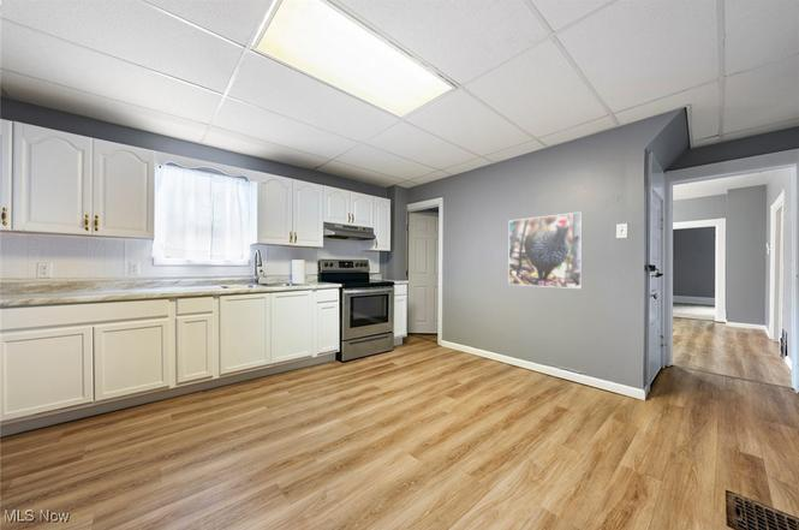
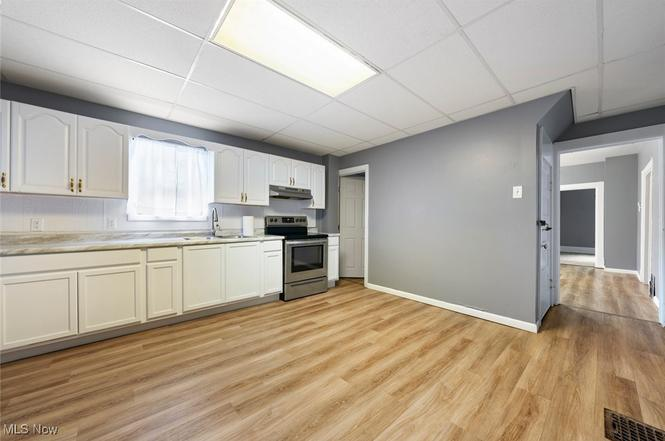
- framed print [507,210,583,290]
